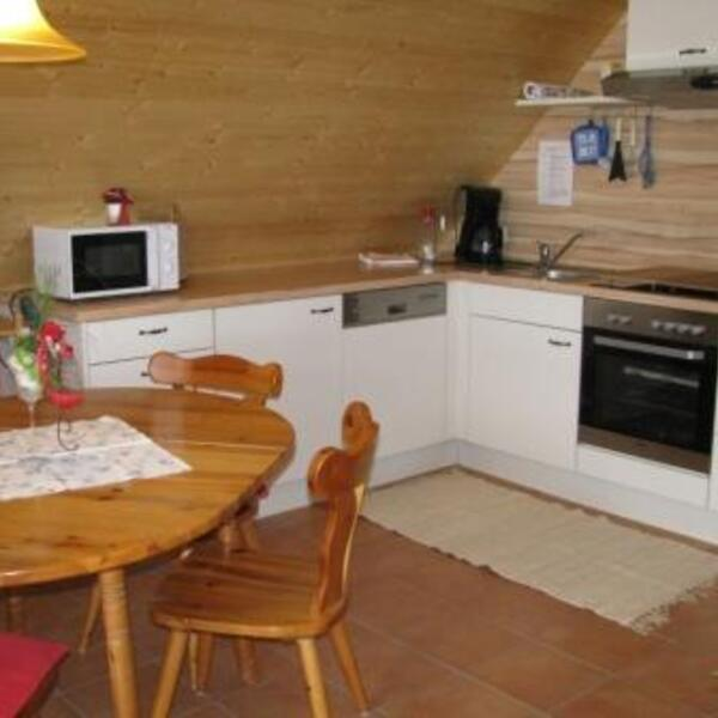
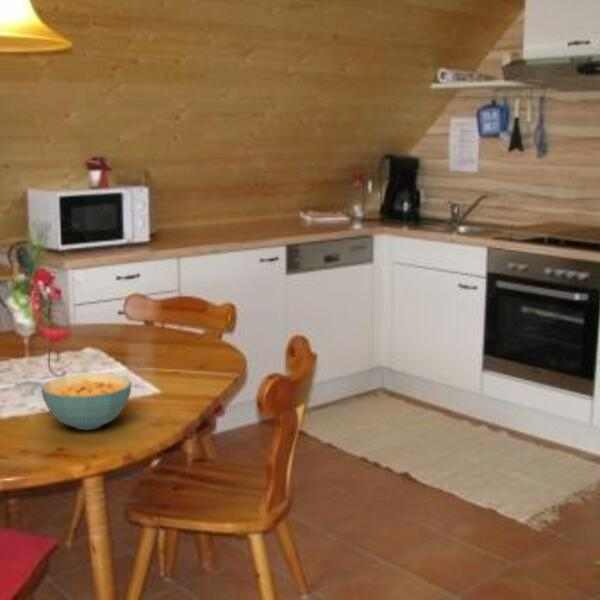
+ cereal bowl [40,373,133,431]
